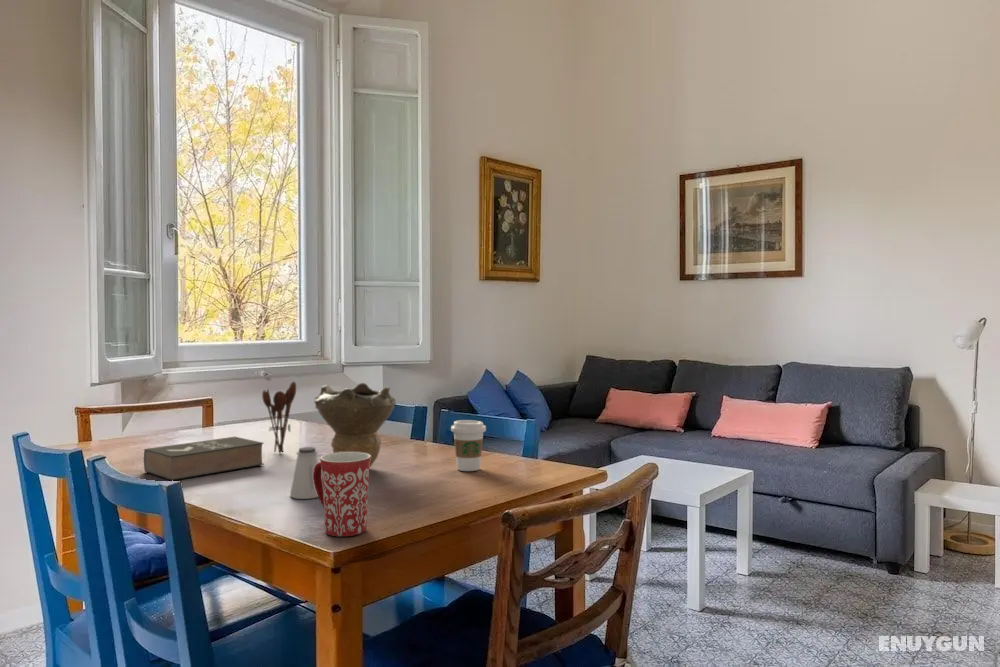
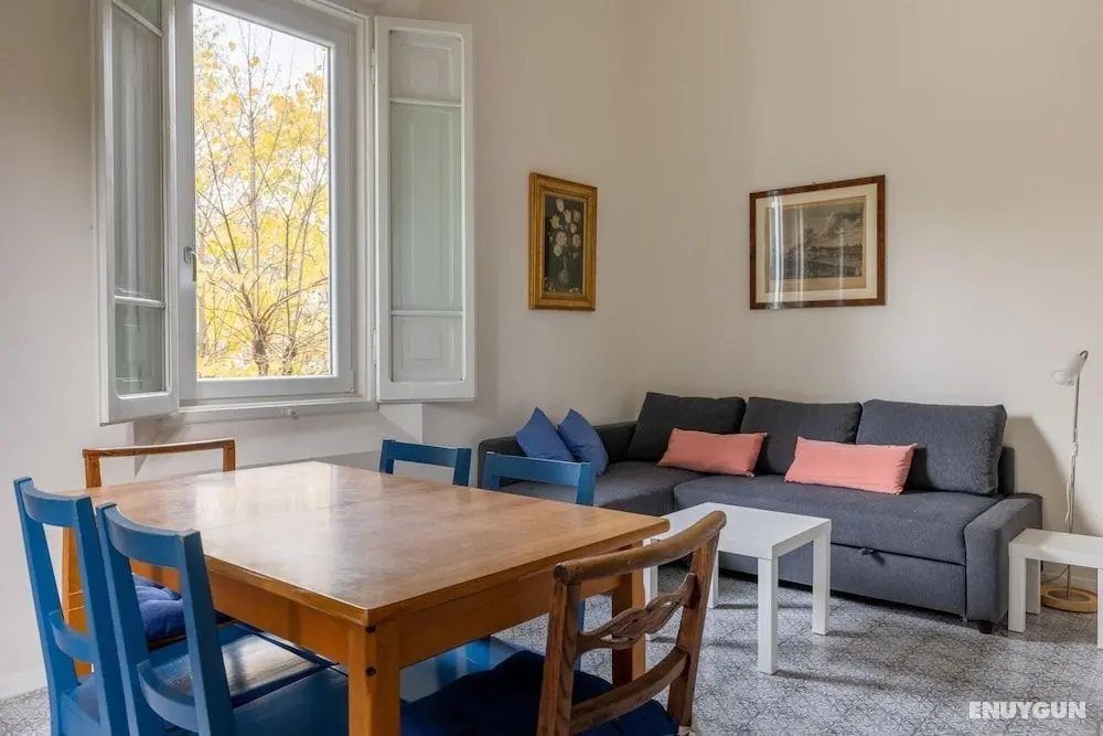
- decorative bowl [313,382,397,469]
- book [143,436,265,482]
- coffee cup [450,419,487,472]
- mug [313,452,371,537]
- utensil holder [261,381,297,454]
- saltshaker [289,446,319,500]
